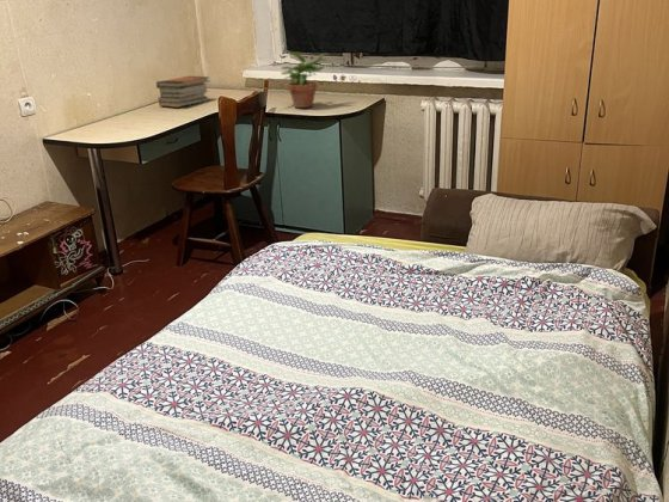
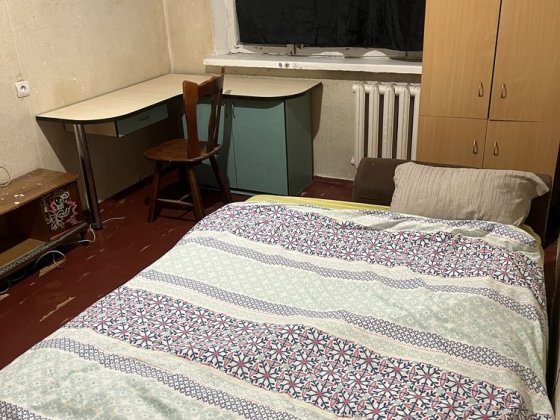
- book stack [155,75,211,109]
- potted plant [280,51,330,109]
